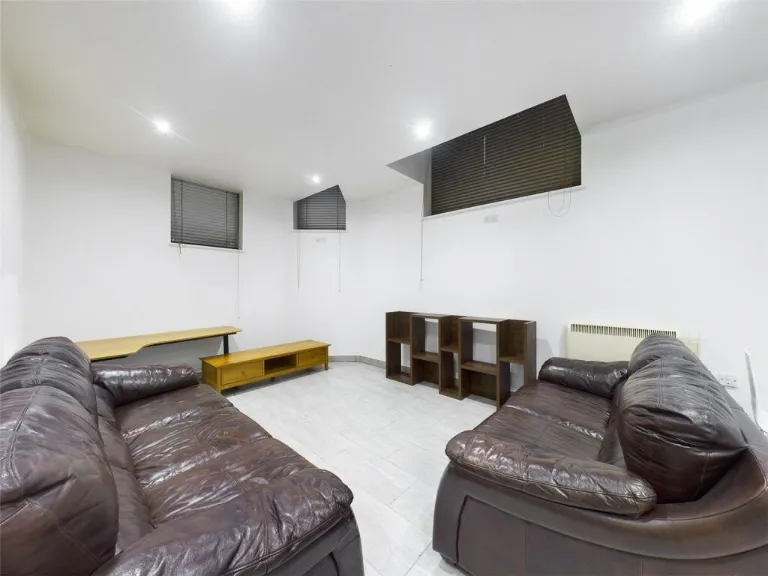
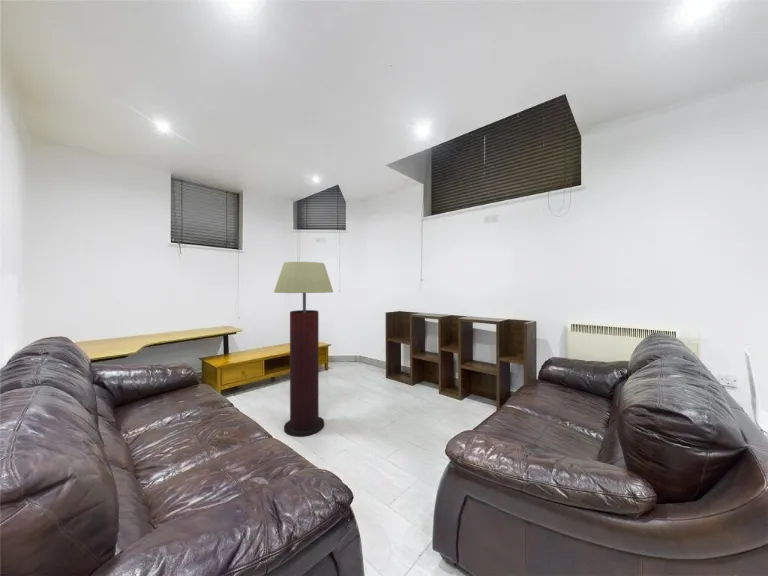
+ floor lamp [273,261,334,438]
